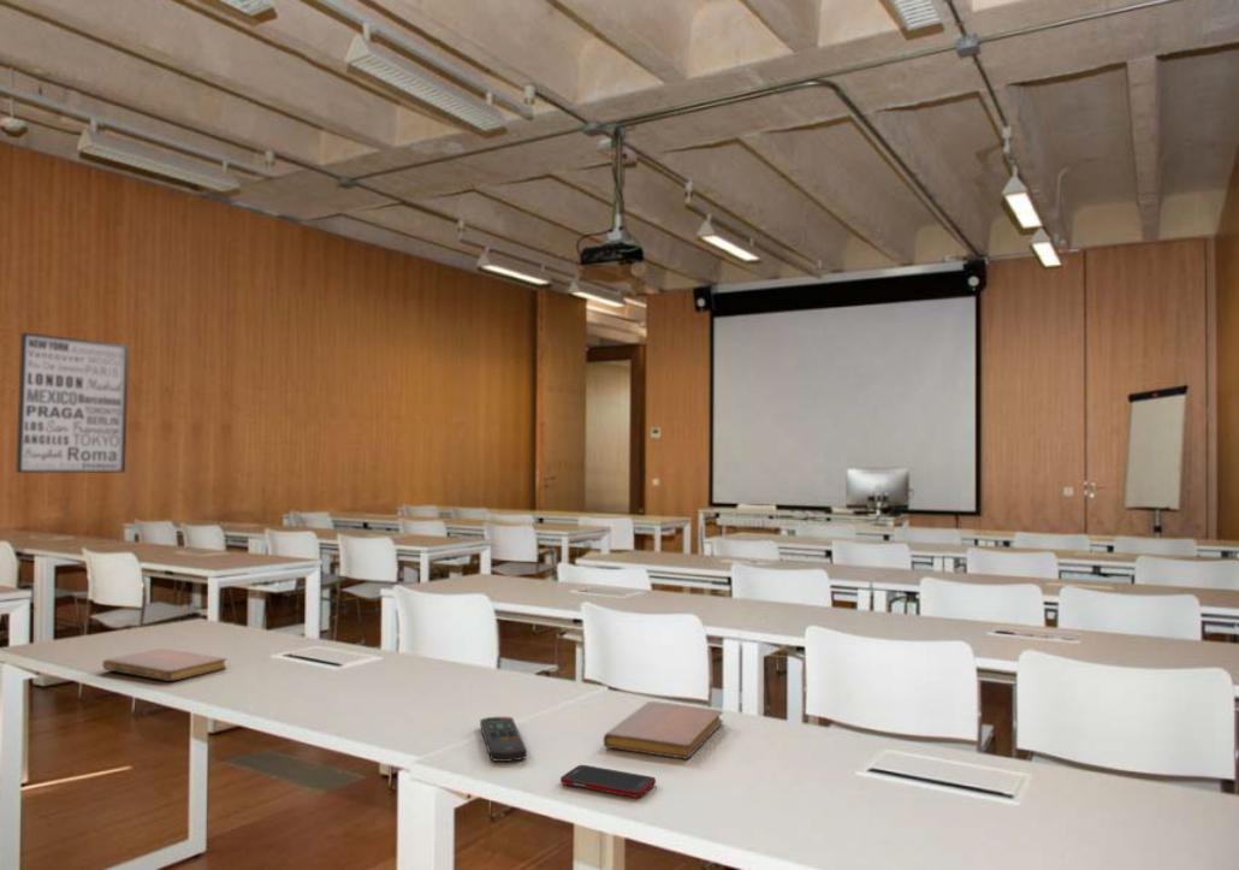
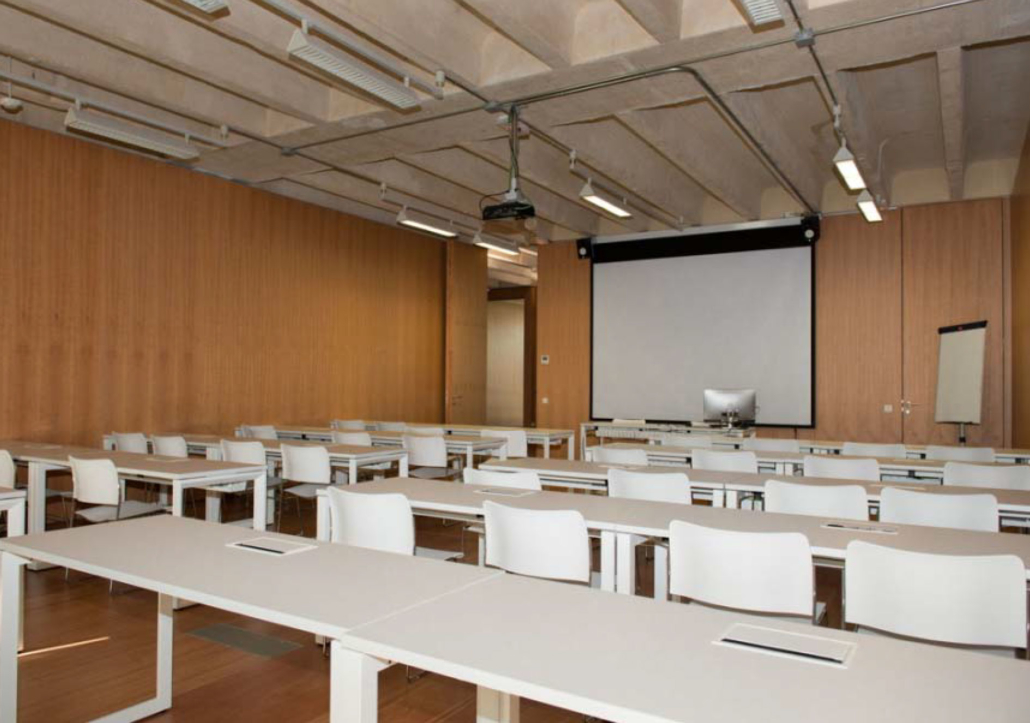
- cell phone [559,764,657,799]
- notebook [101,647,227,682]
- notebook [603,700,724,760]
- wall art [14,331,130,474]
- remote control [479,716,528,763]
